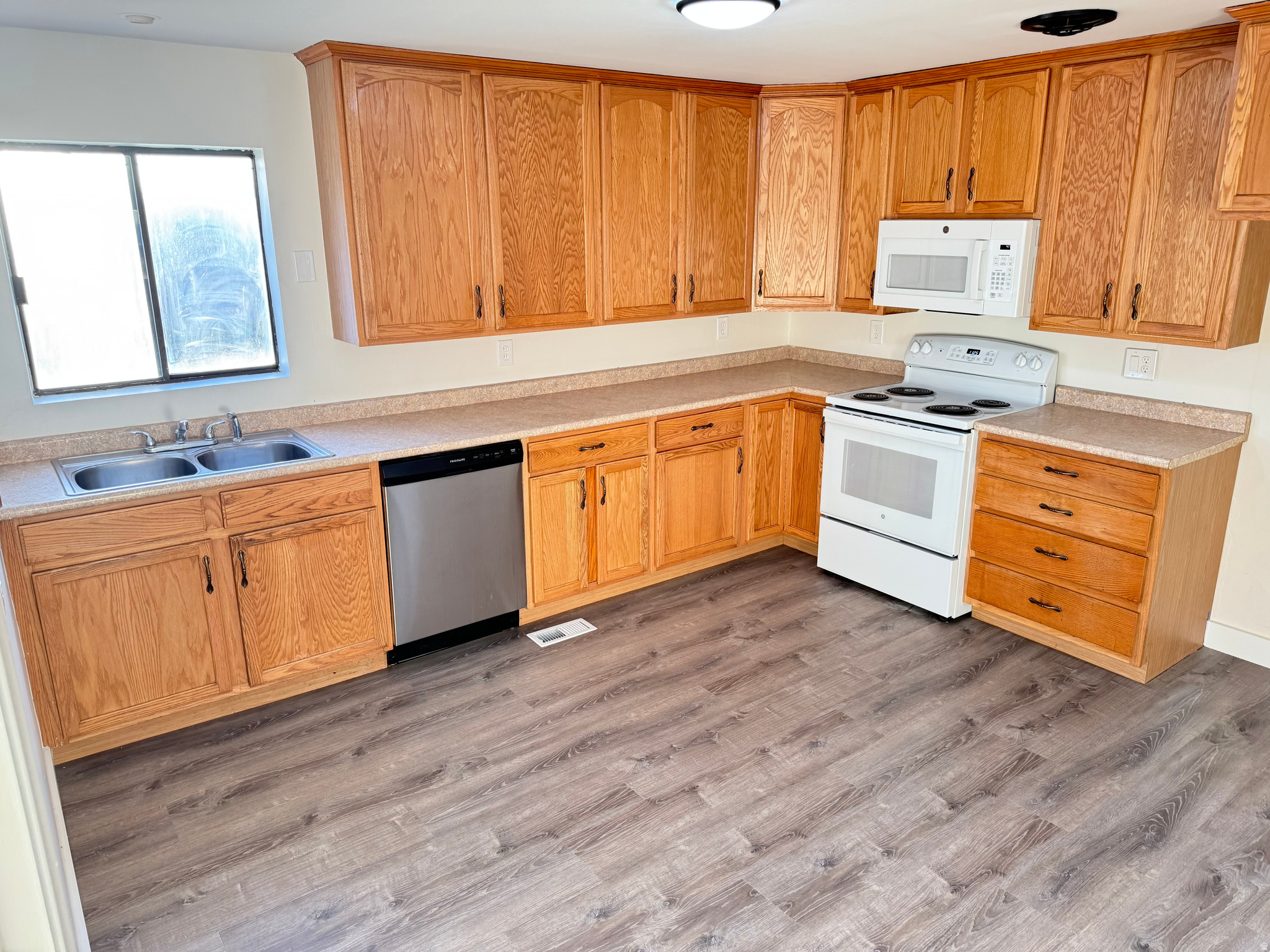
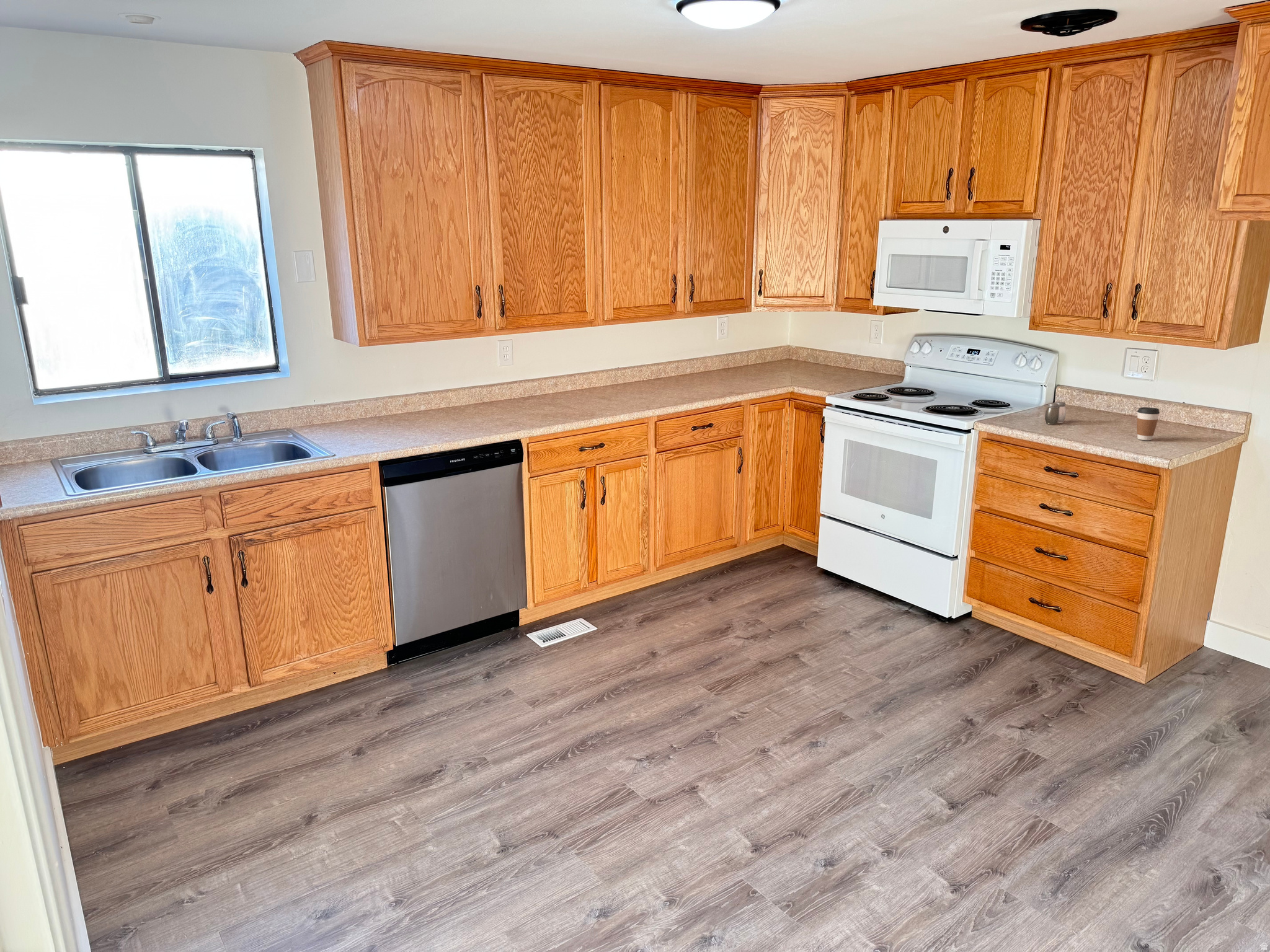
+ salt and pepper shaker [1044,401,1067,425]
+ coffee cup [1137,407,1160,441]
